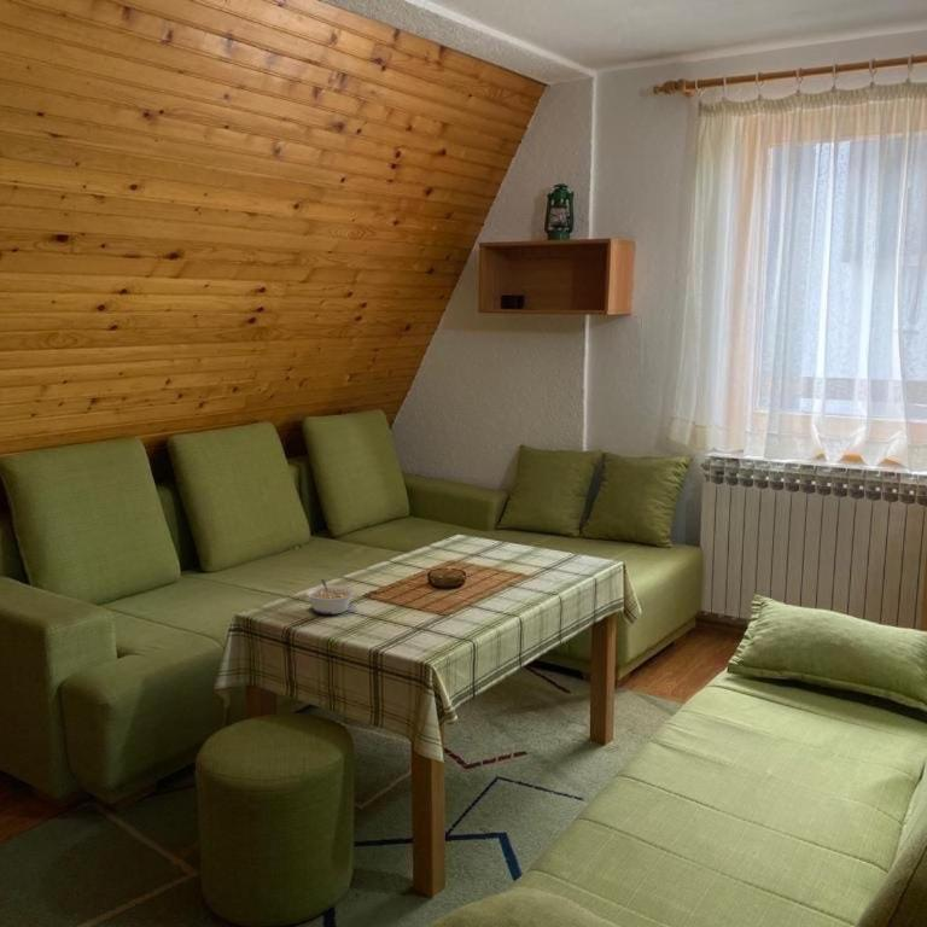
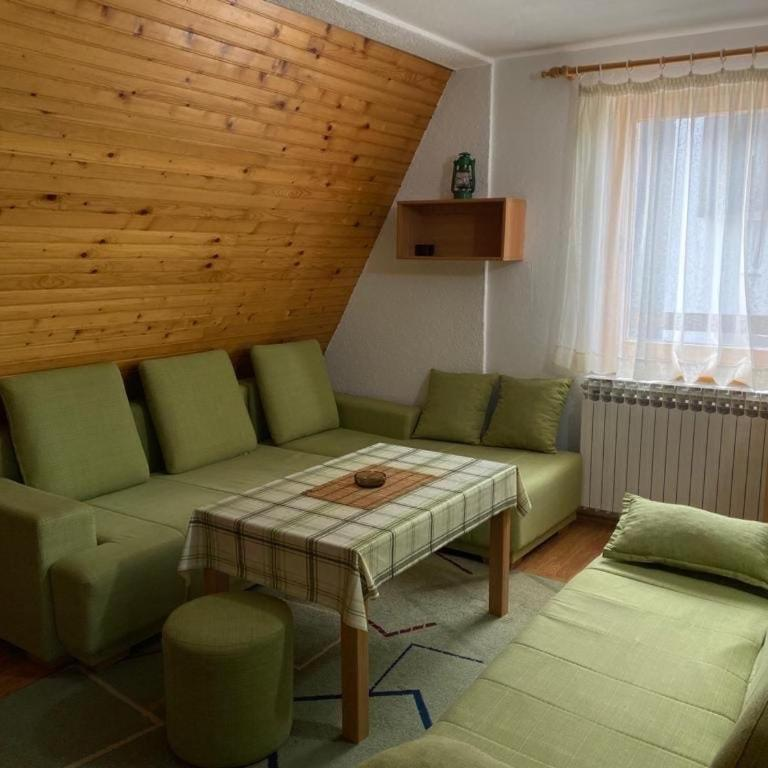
- legume [304,578,356,616]
